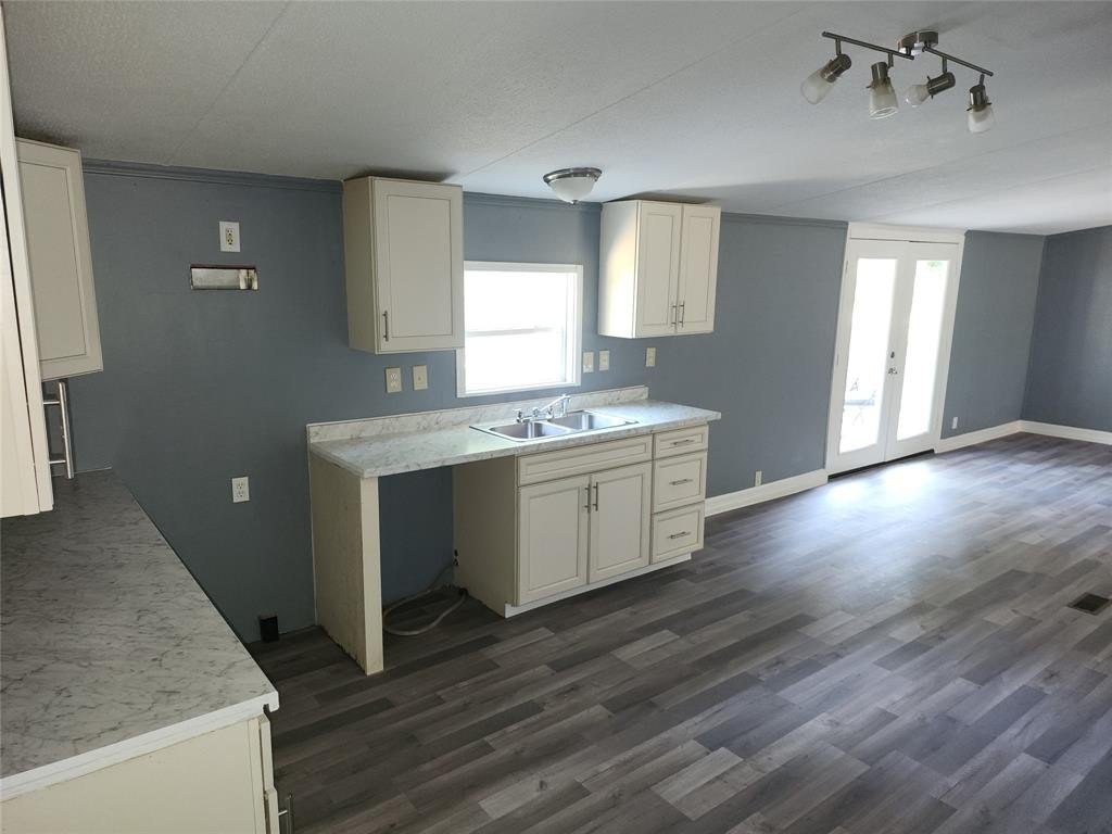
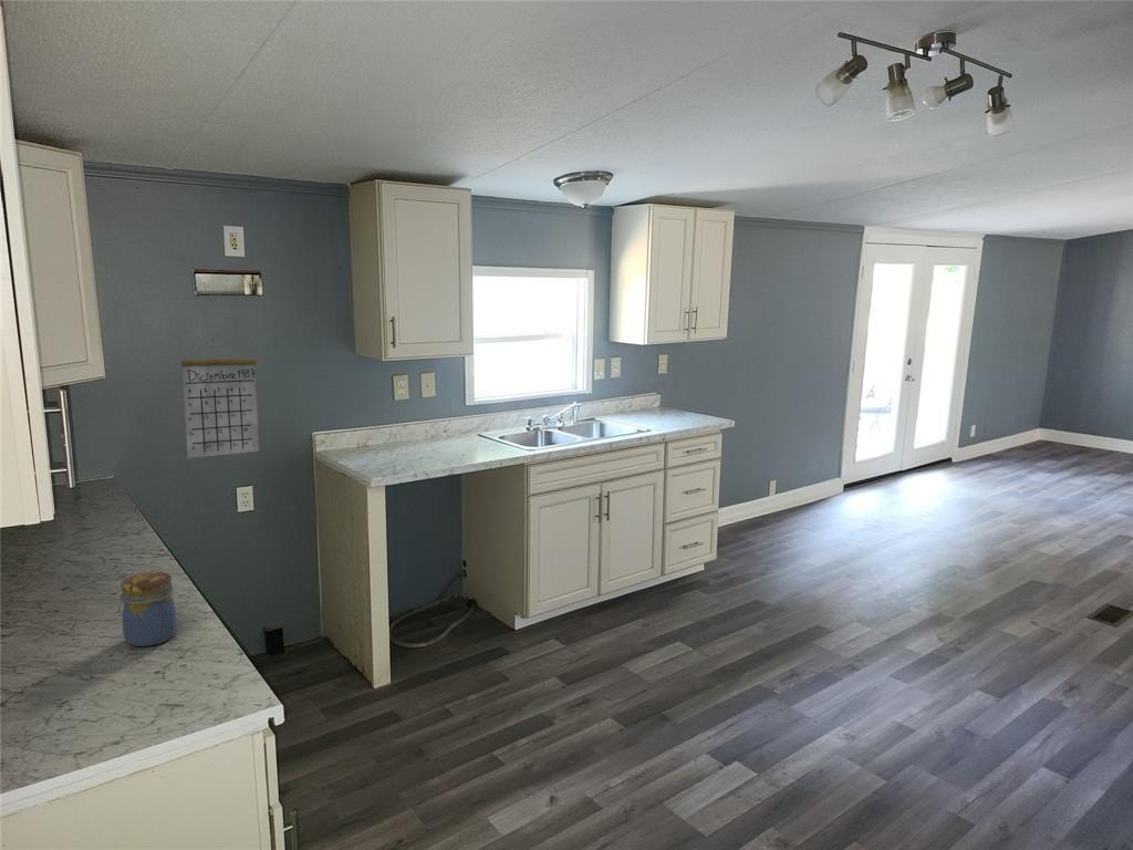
+ jar [117,571,178,647]
+ calendar [180,335,260,459]
